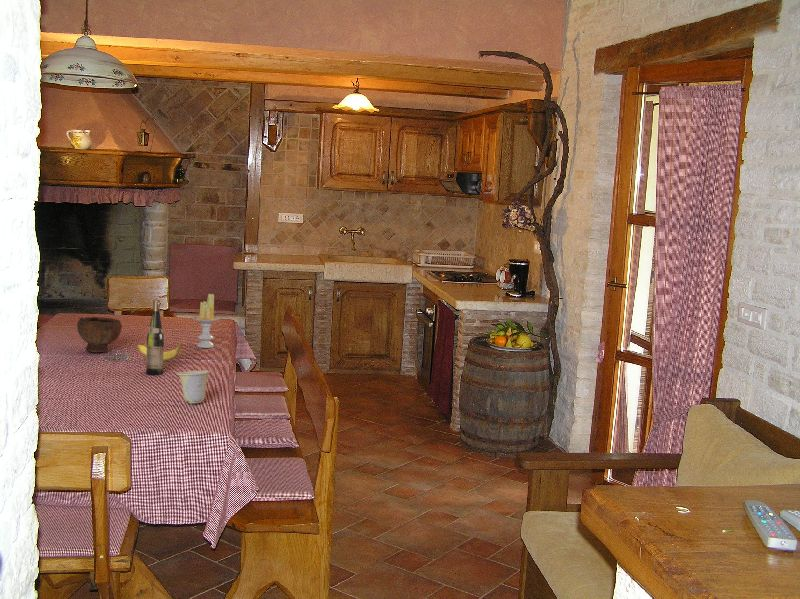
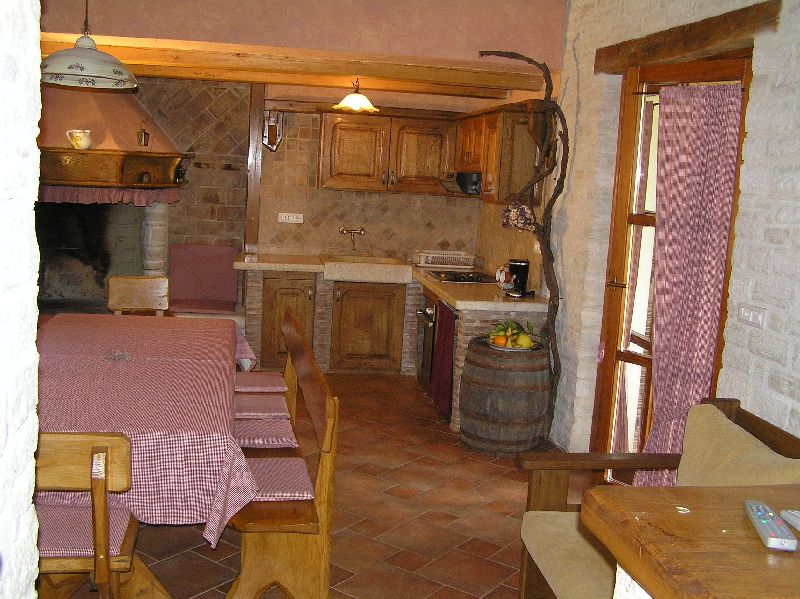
- candle [191,293,221,349]
- wine bottle [145,299,165,376]
- bowl [76,316,123,353]
- banana [136,340,183,362]
- cup [176,369,211,404]
